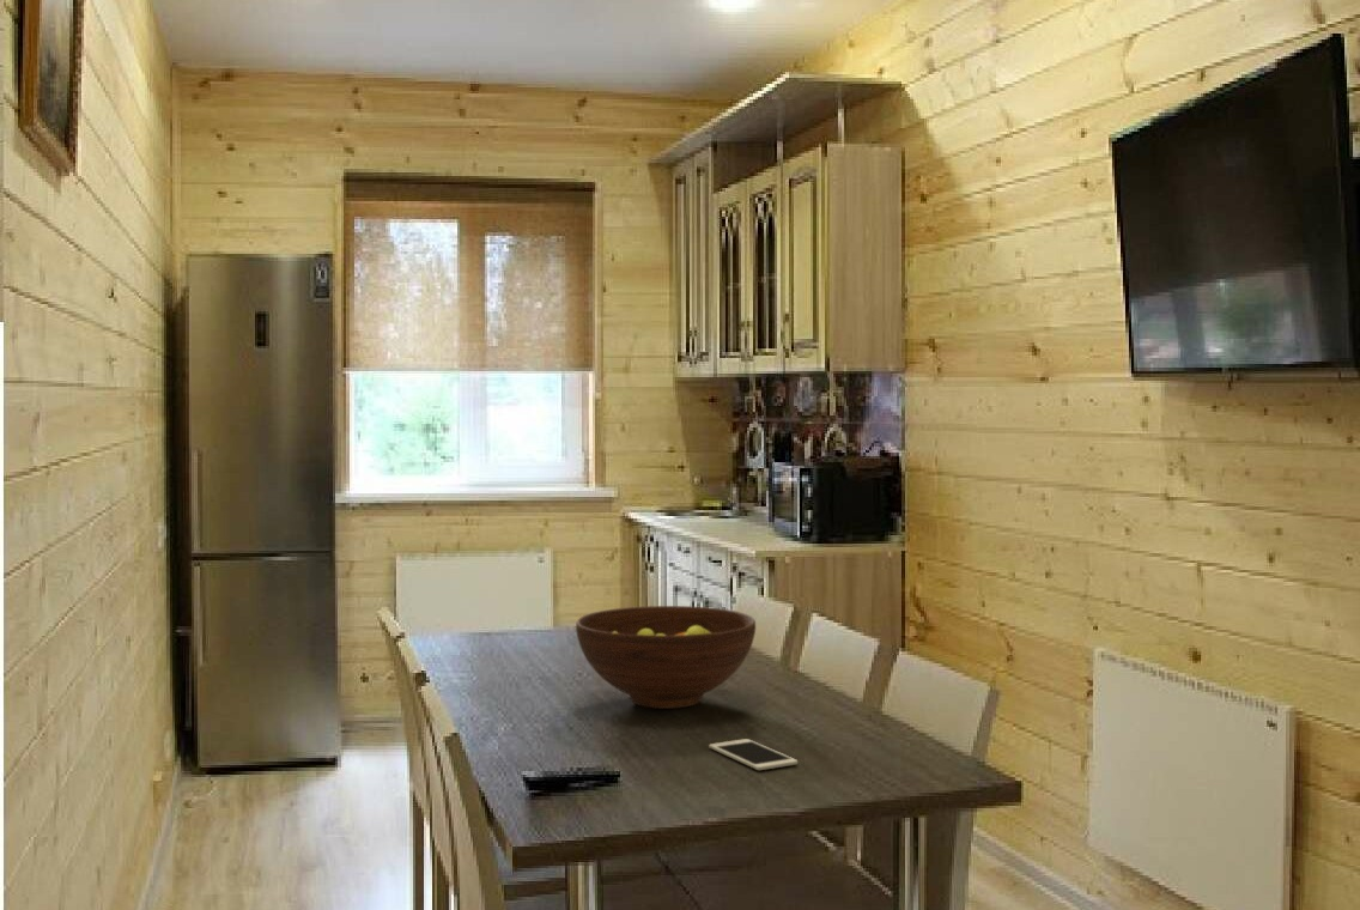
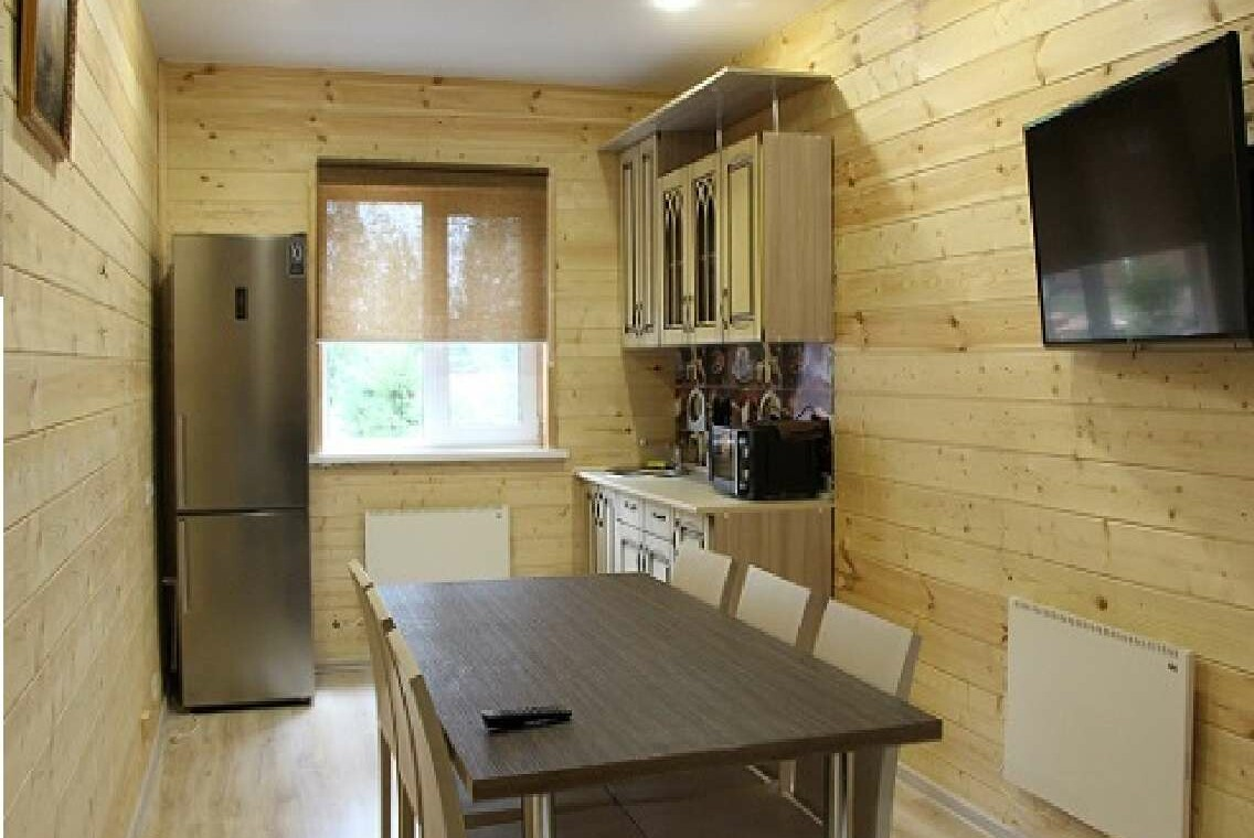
- cell phone [708,738,799,771]
- fruit bowl [575,605,757,710]
